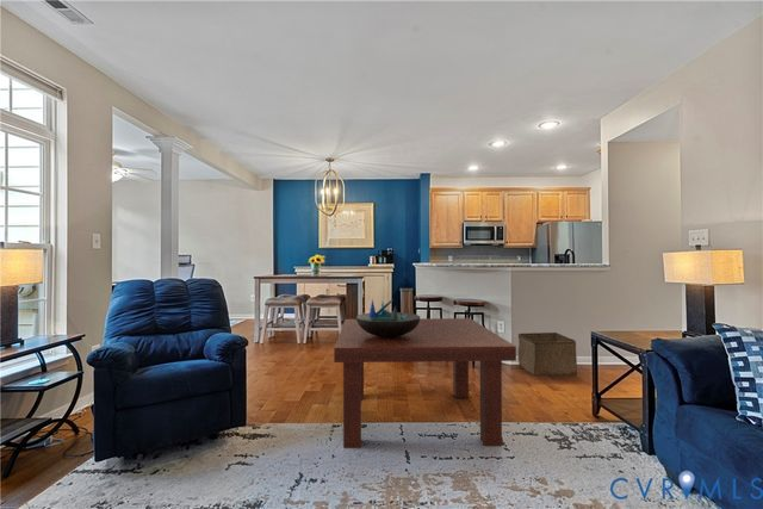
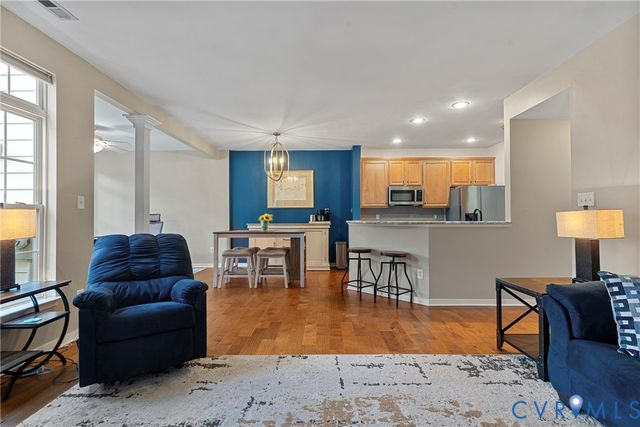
- coffee table [333,317,517,449]
- storage bin [517,331,578,377]
- decorative bowl [355,298,421,337]
